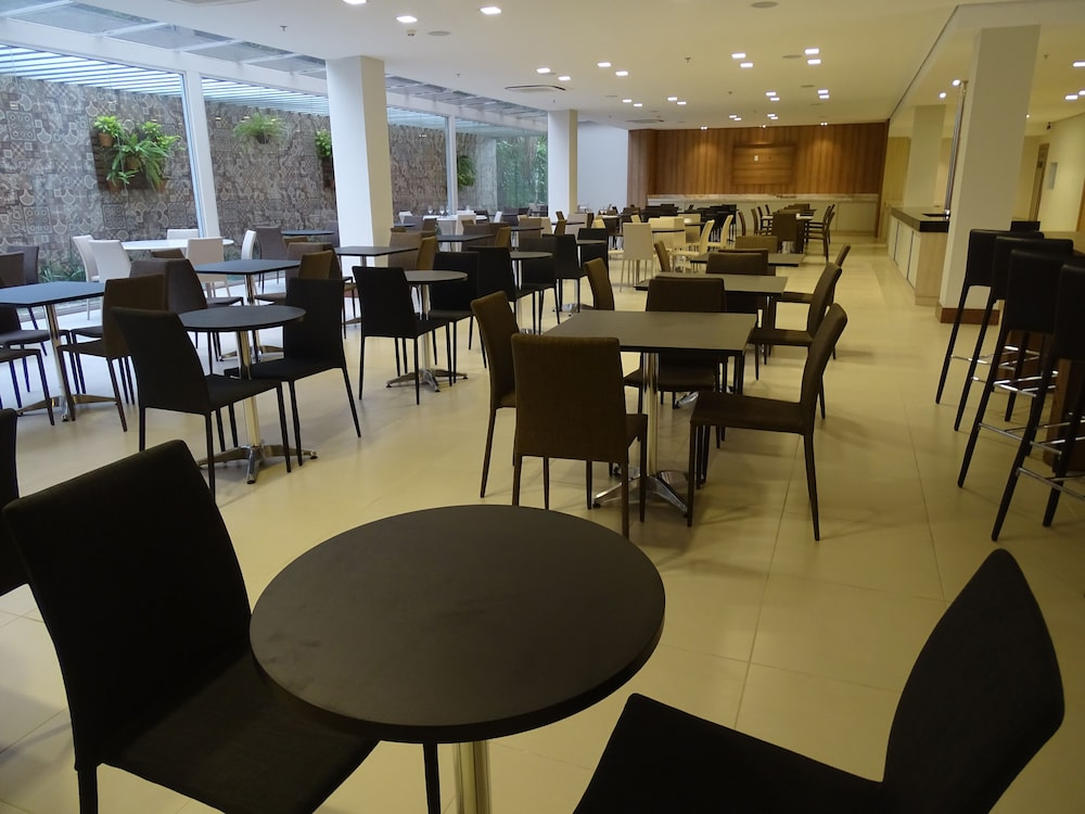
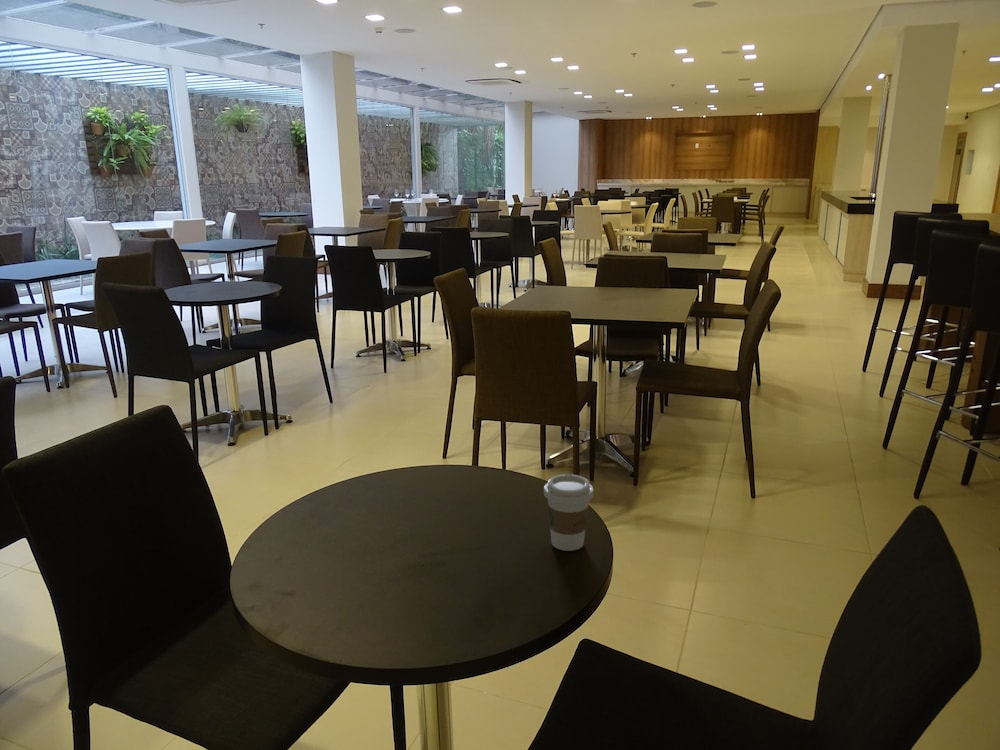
+ coffee cup [543,473,595,552]
